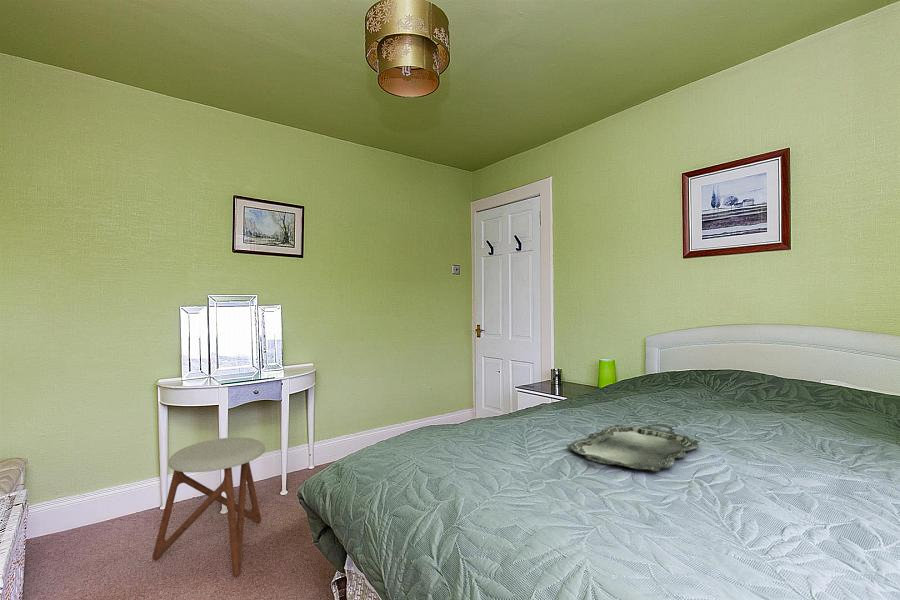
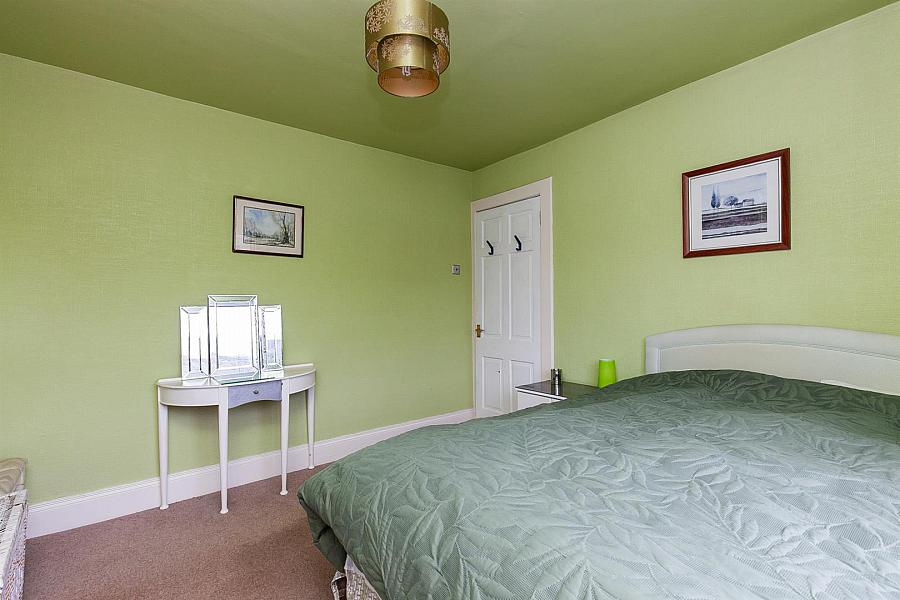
- stool [152,436,266,577]
- serving tray [566,423,701,472]
